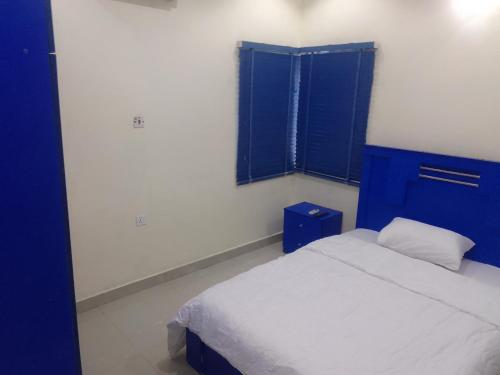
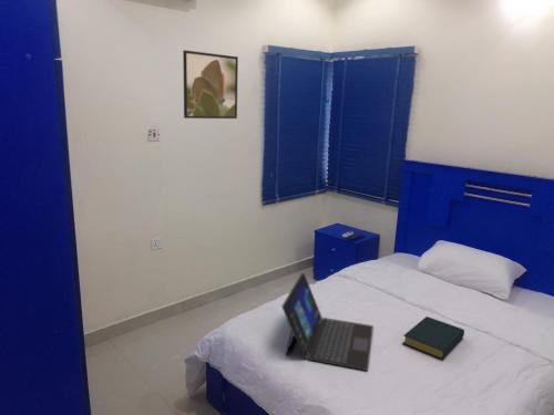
+ laptop [281,272,375,372]
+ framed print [182,49,239,120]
+ hardback book [402,315,465,361]
